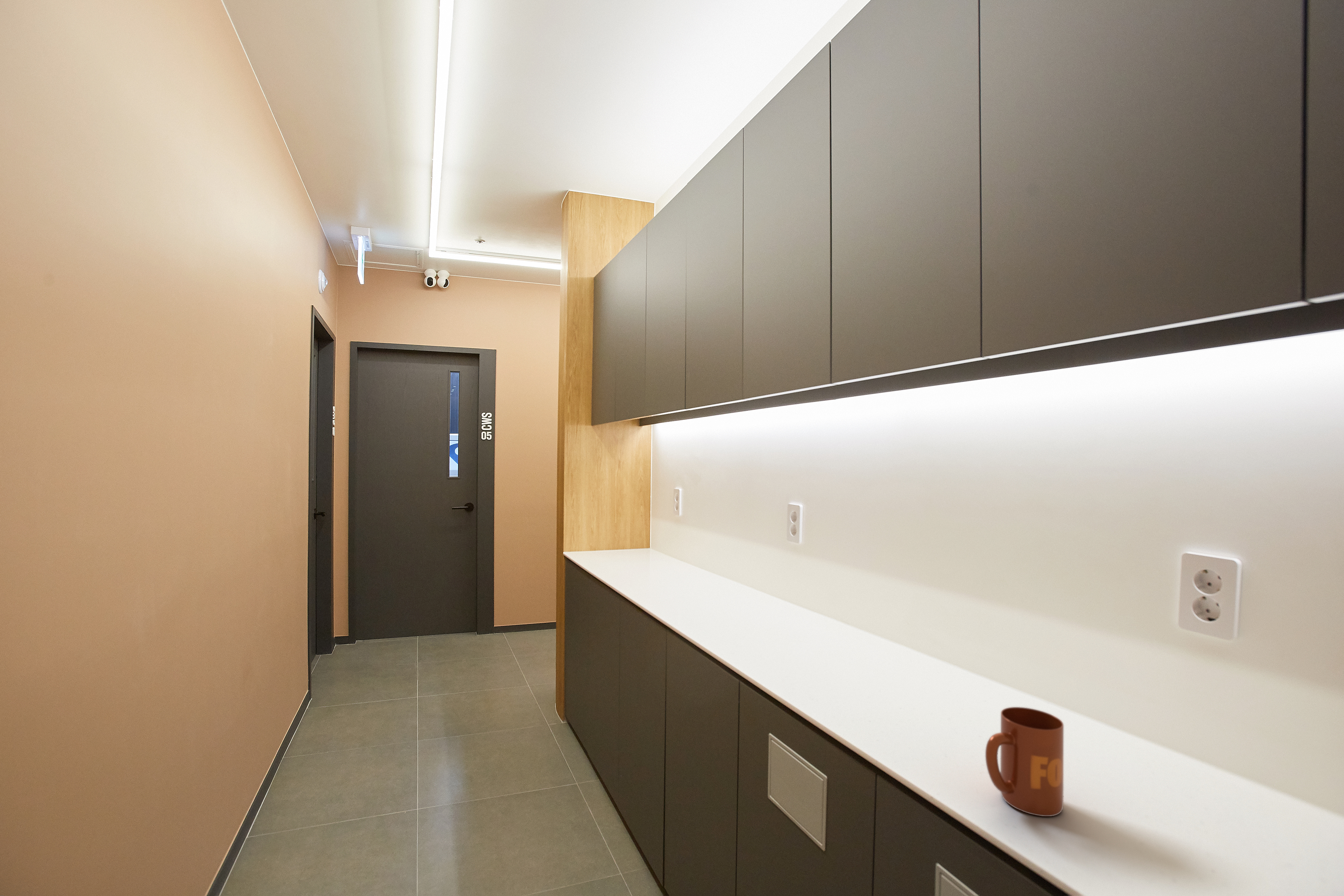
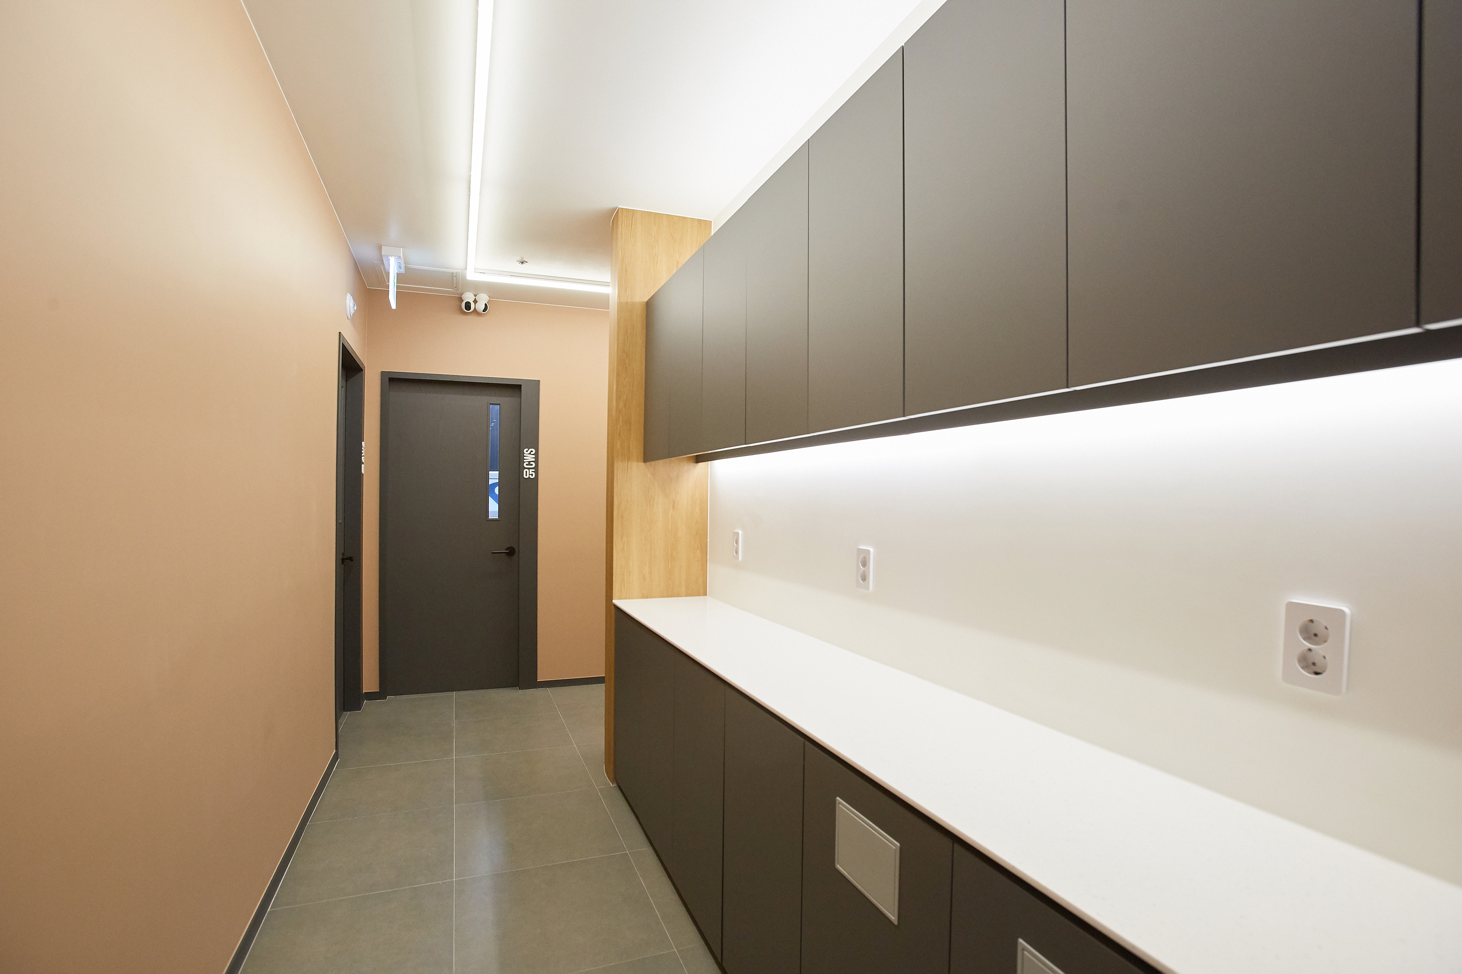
- mug [985,707,1064,817]
